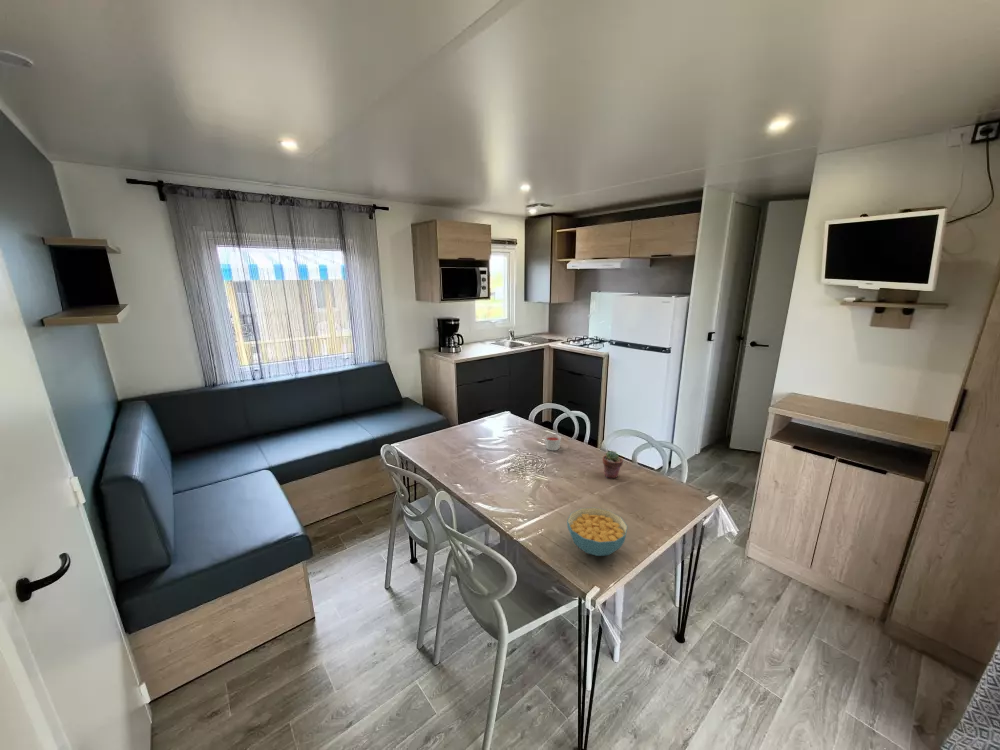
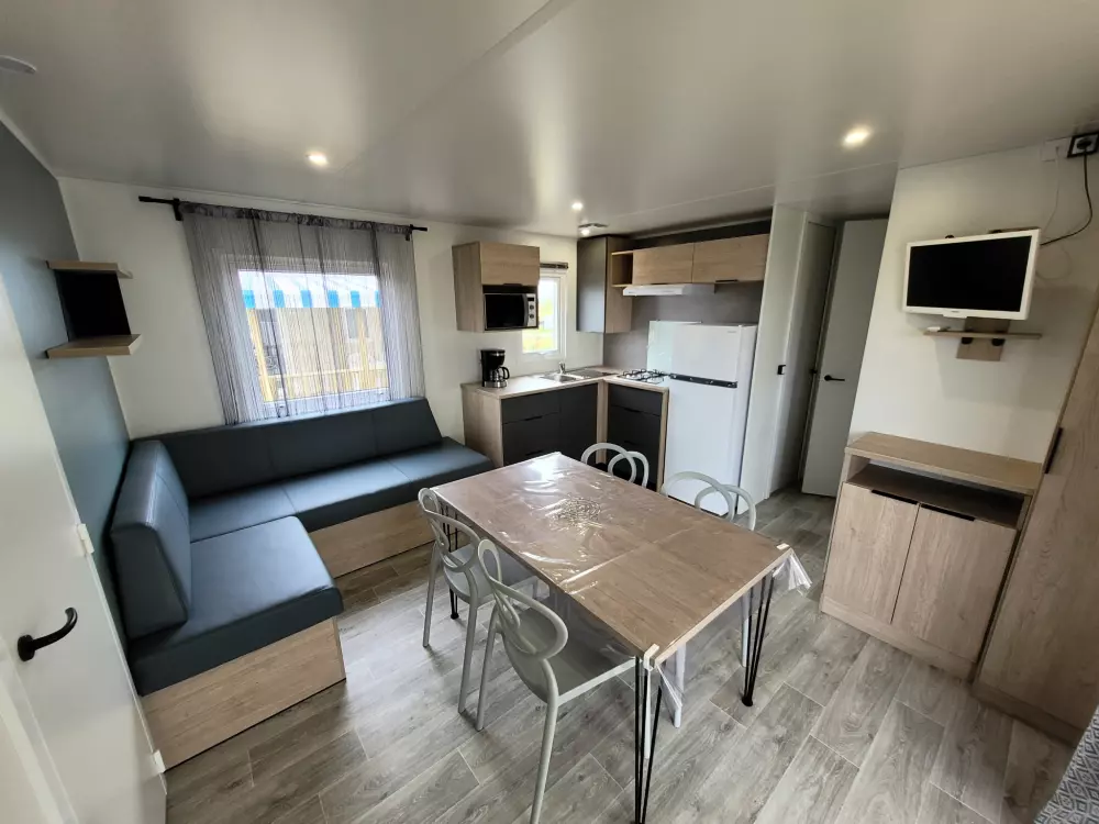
- potted succulent [602,450,624,479]
- cereal bowl [566,506,629,557]
- candle [543,433,562,451]
